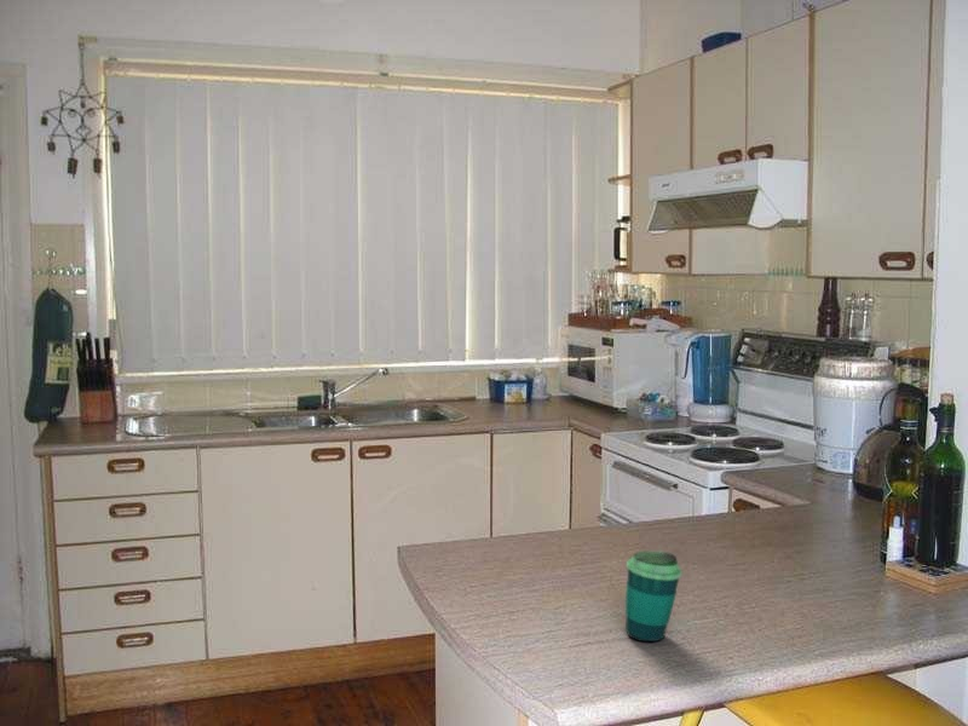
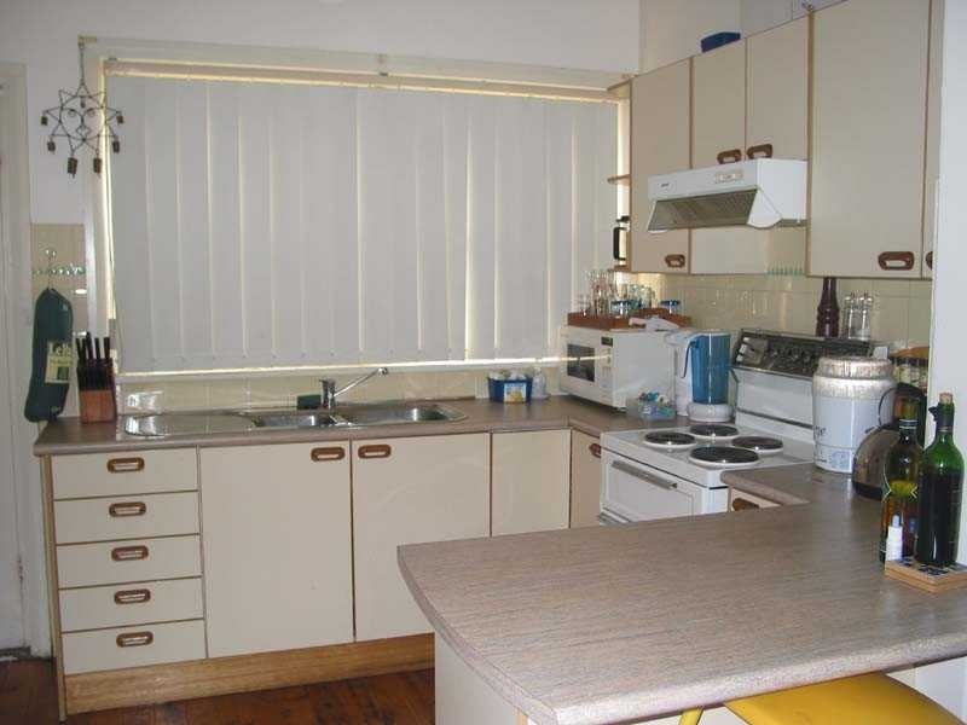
- cup [624,549,682,643]
